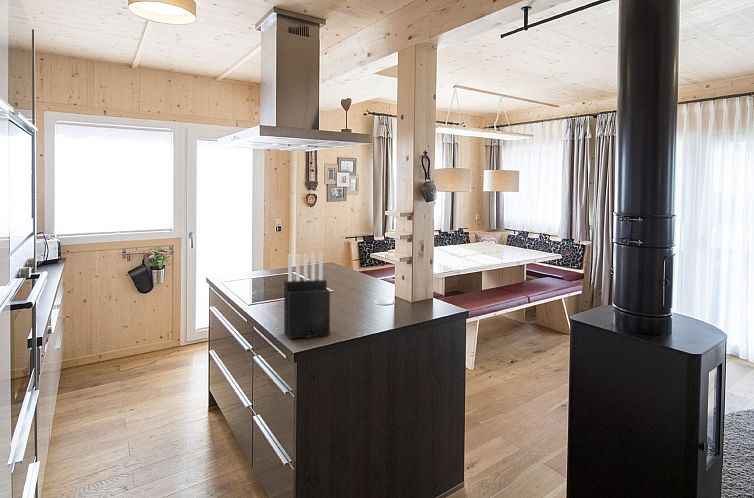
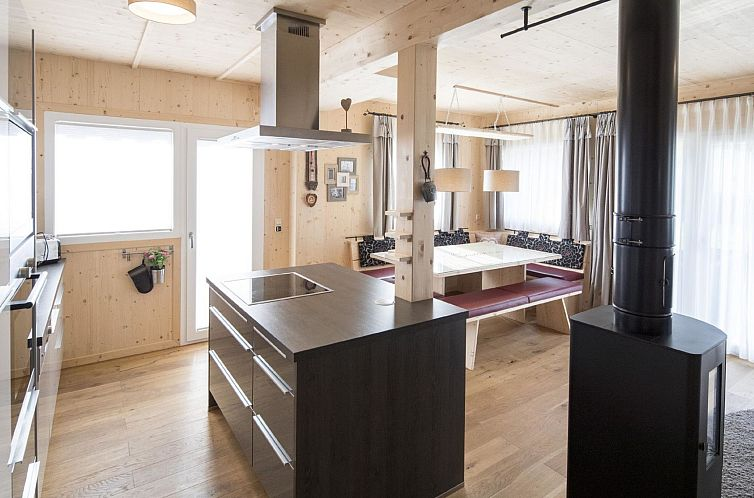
- knife block [283,253,331,340]
